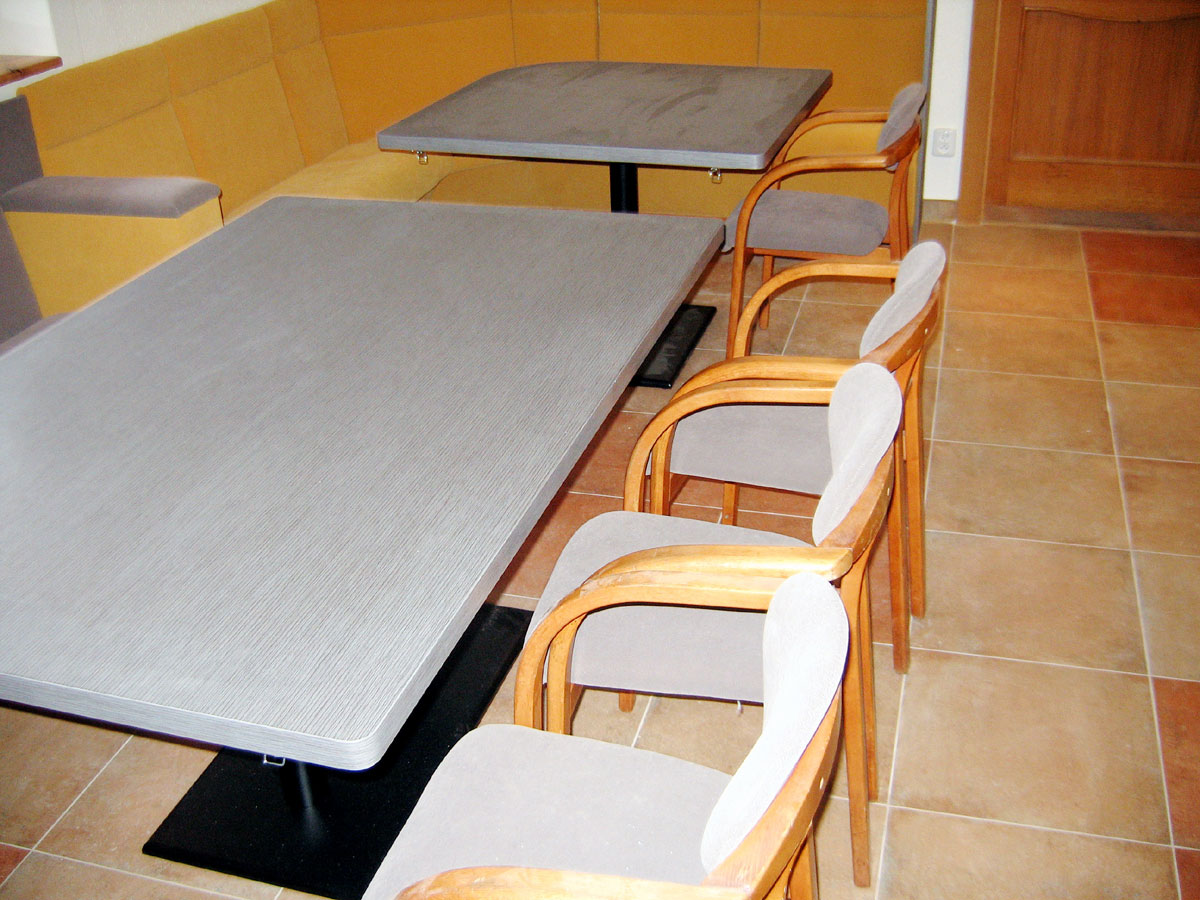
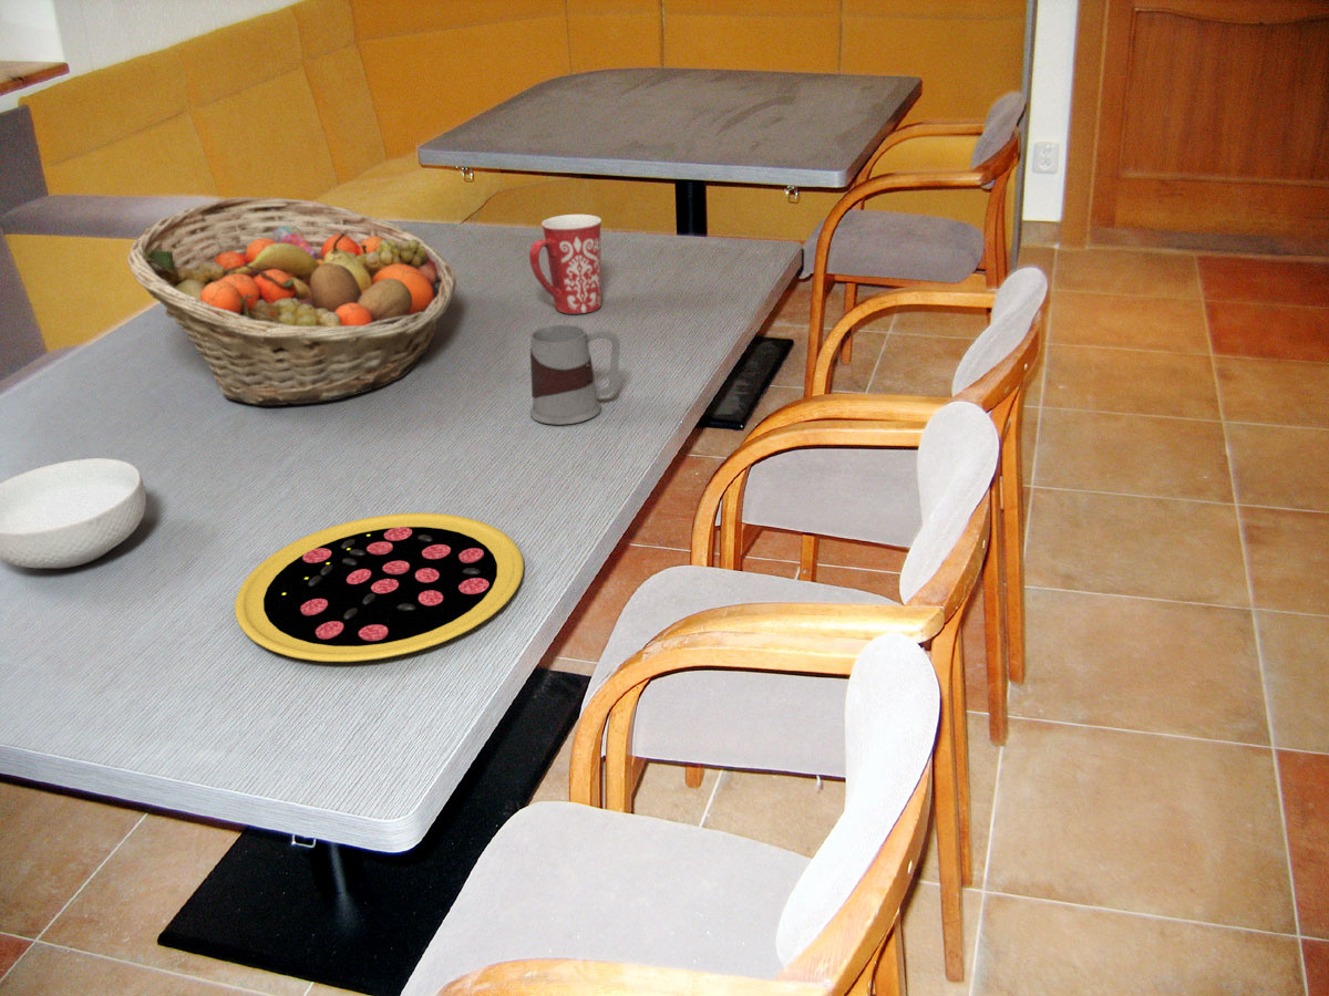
+ mug [528,214,602,314]
+ fruit basket [126,196,457,406]
+ mug [529,323,621,426]
+ pizza [234,511,525,663]
+ cereal bowl [0,458,147,569]
